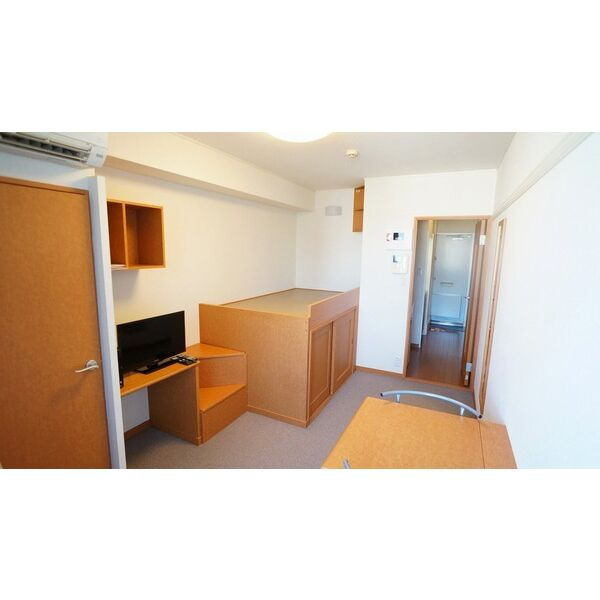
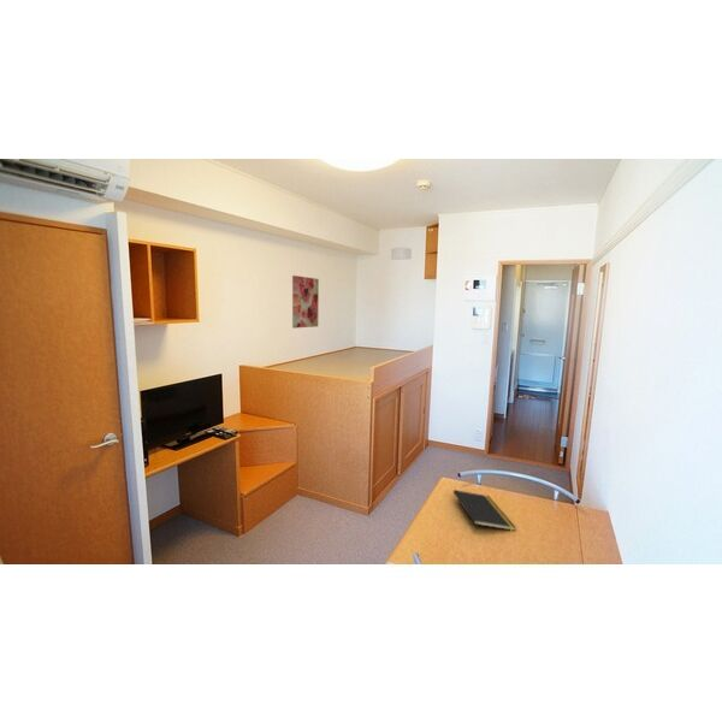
+ notepad [452,489,517,534]
+ wall art [291,274,320,329]
